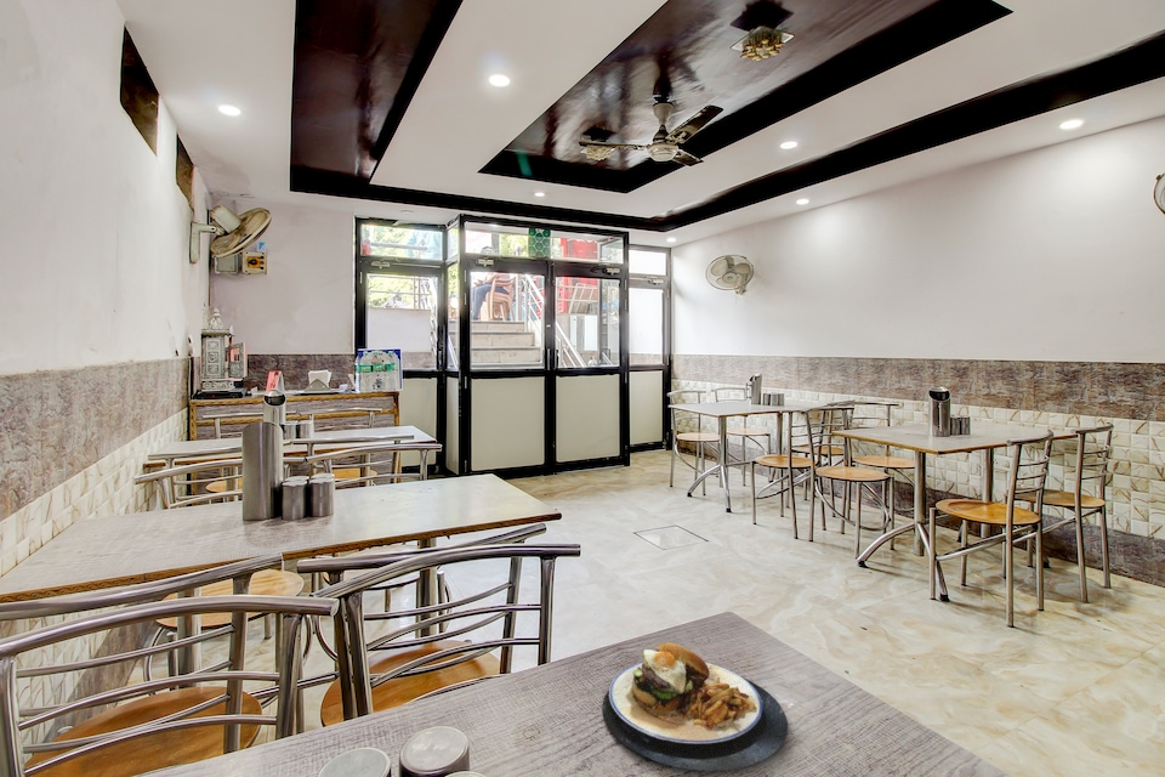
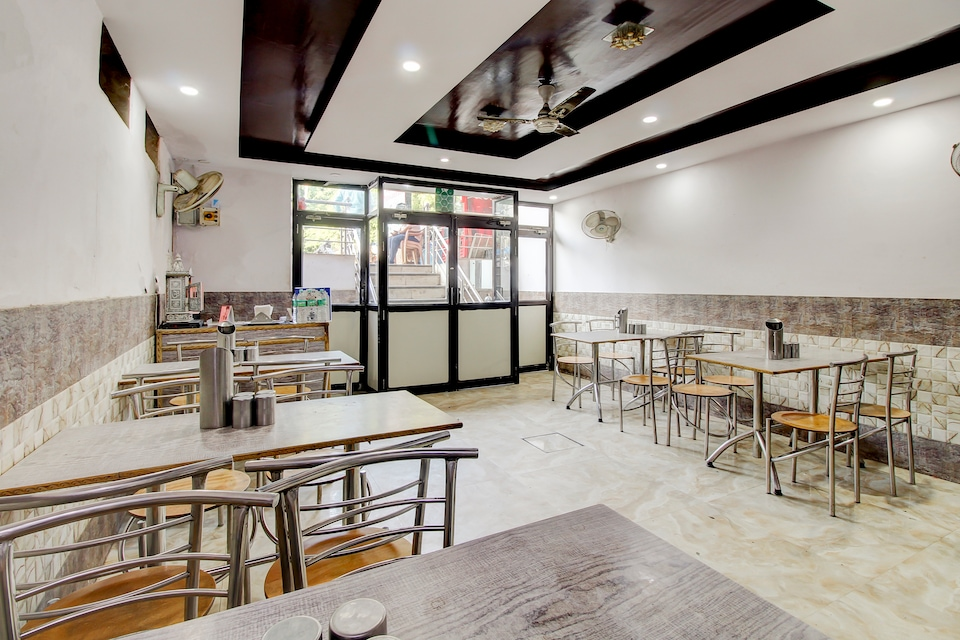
- plate [601,641,789,772]
